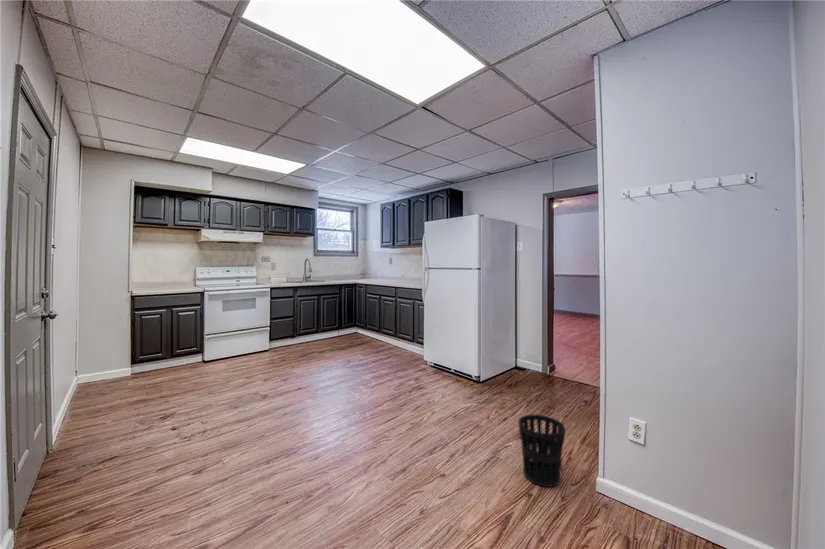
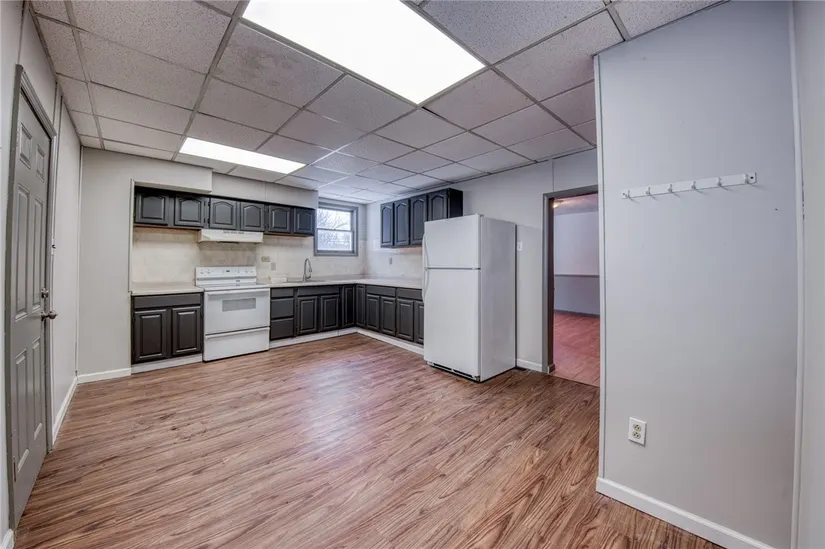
- wastebasket [518,414,566,488]
